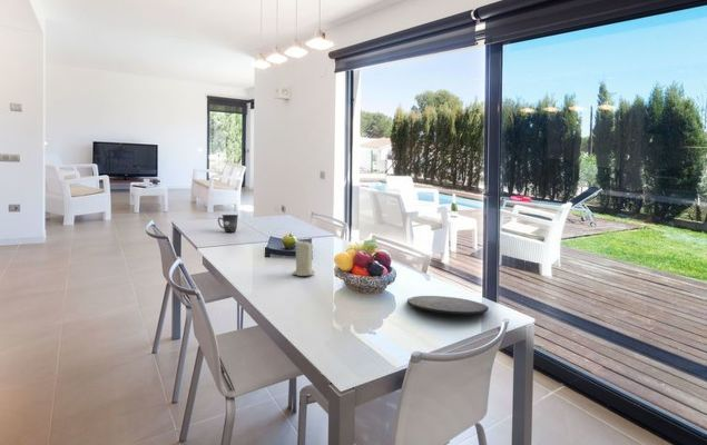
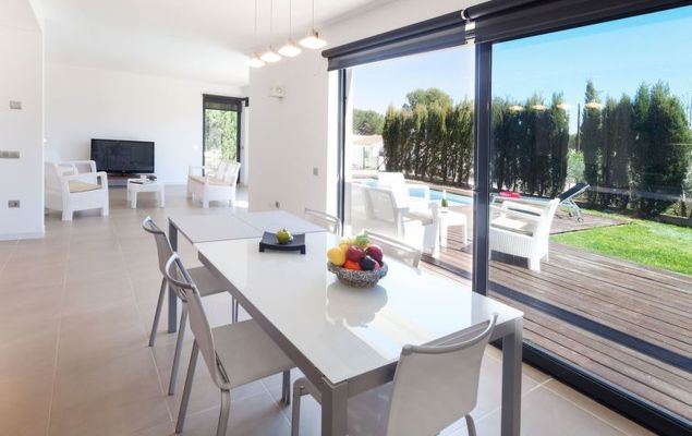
- plate [406,295,490,316]
- candle [291,240,316,277]
- mug [217,214,239,234]
